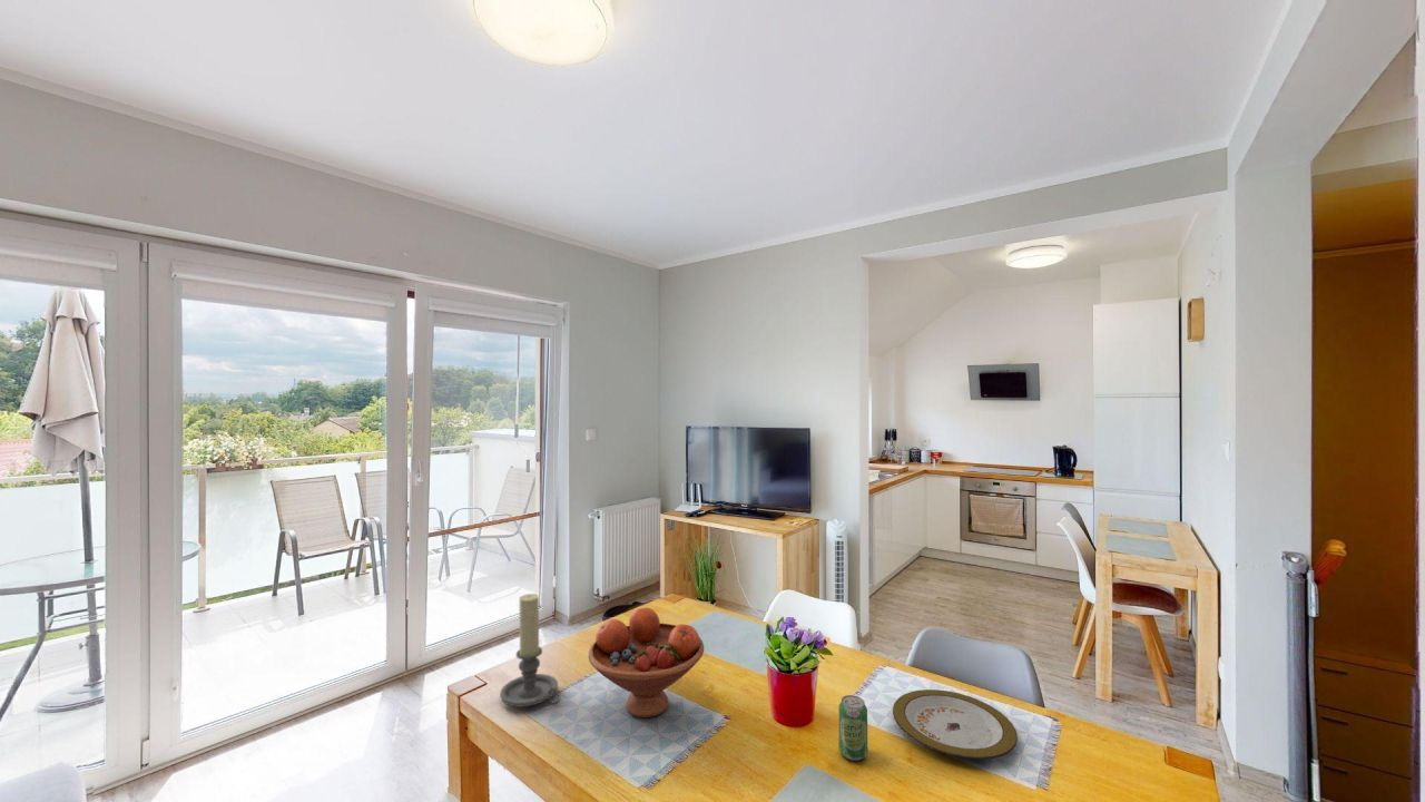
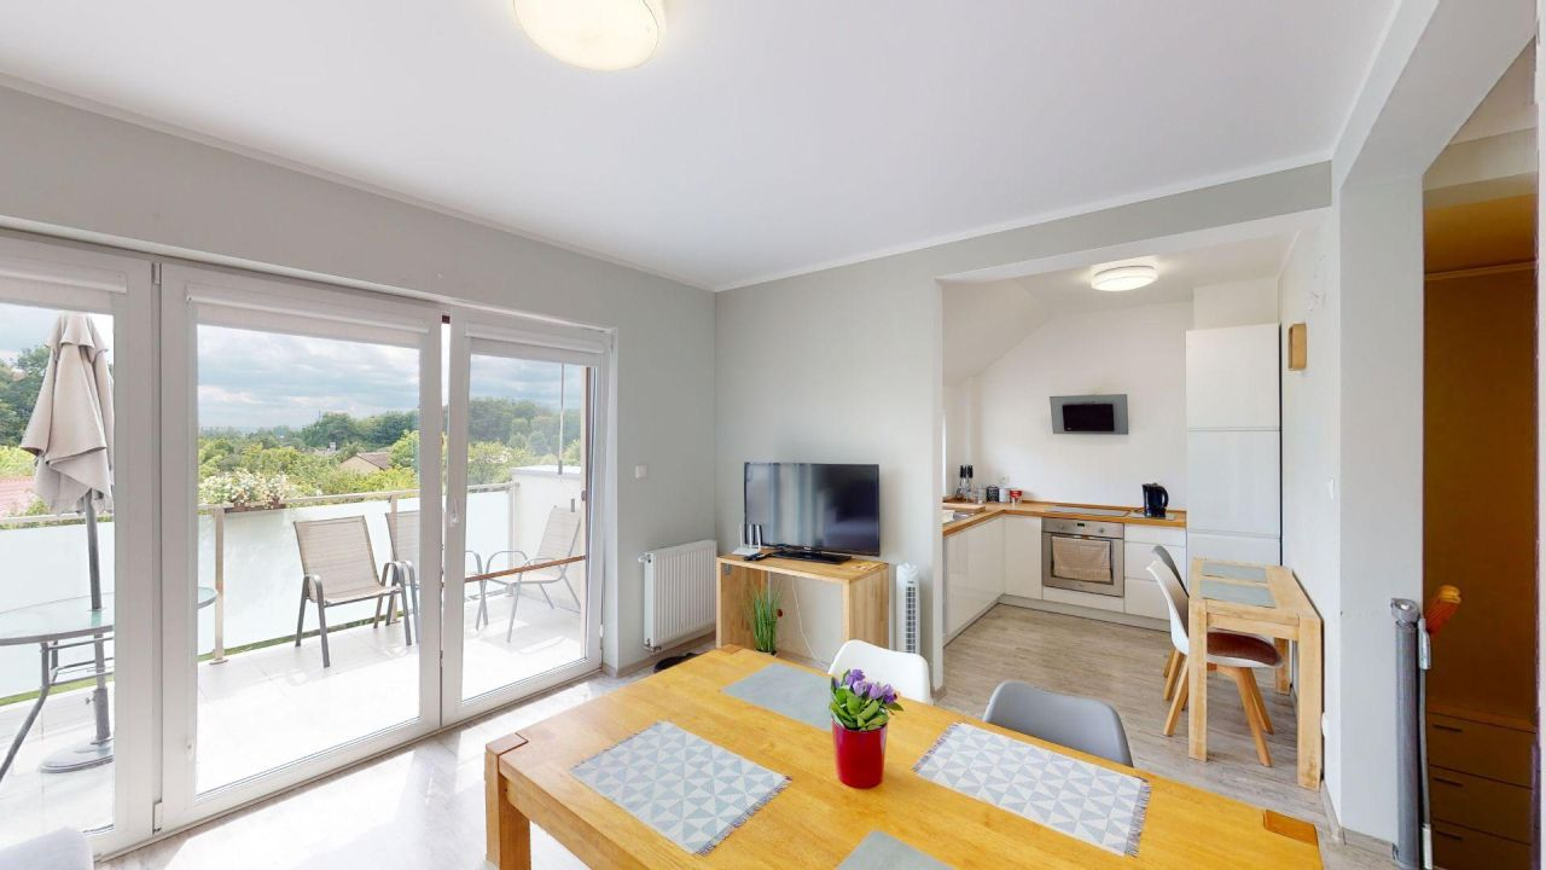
- fruit bowl [588,607,705,718]
- plate [892,688,1019,760]
- candle holder [499,593,561,707]
- beverage can [837,694,868,762]
